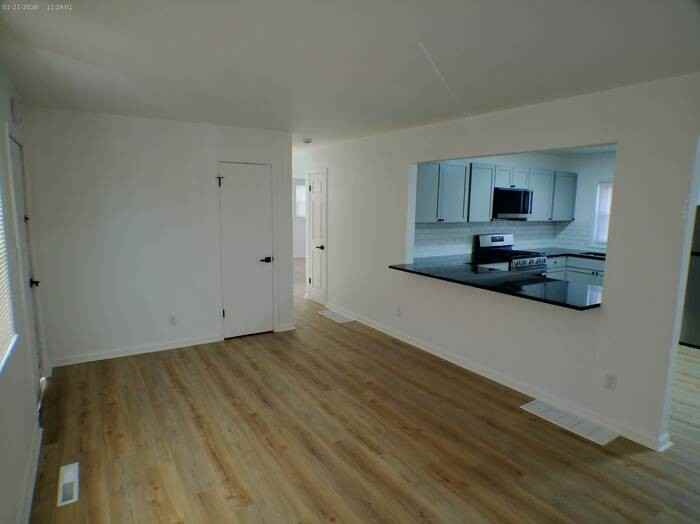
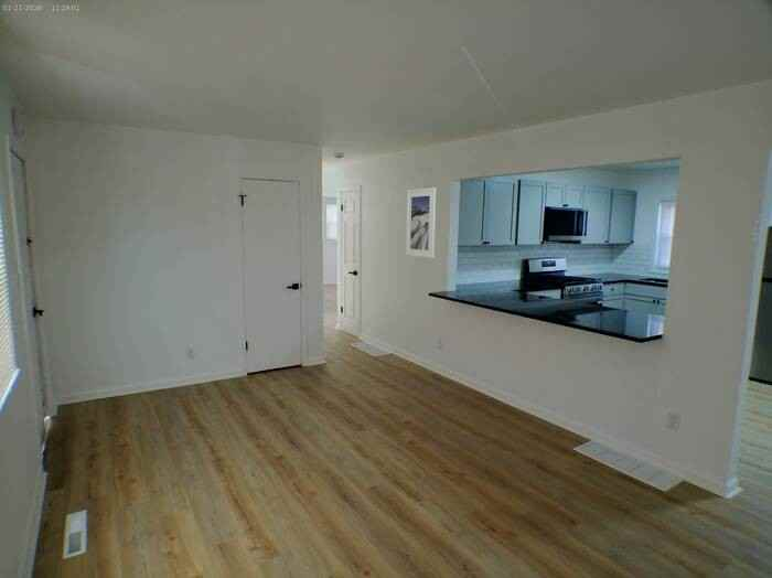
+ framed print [405,186,437,259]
